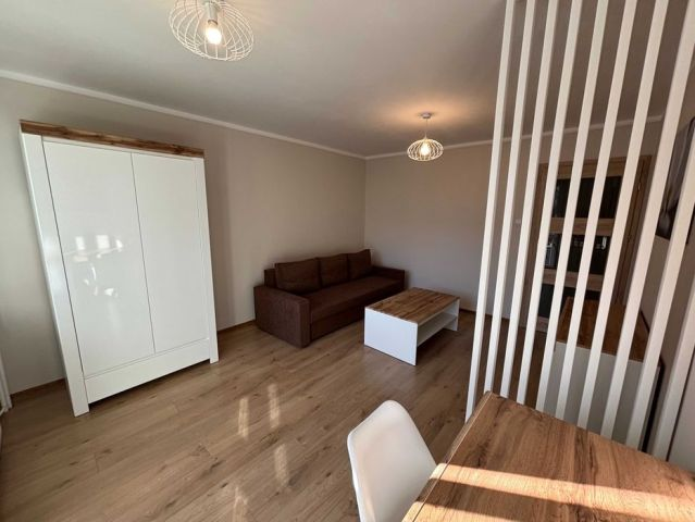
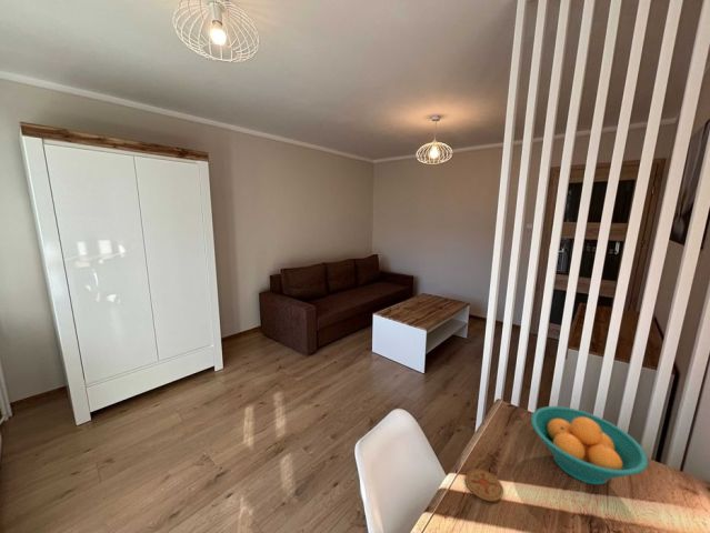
+ fruit bowl [530,405,649,485]
+ coaster [464,467,504,502]
